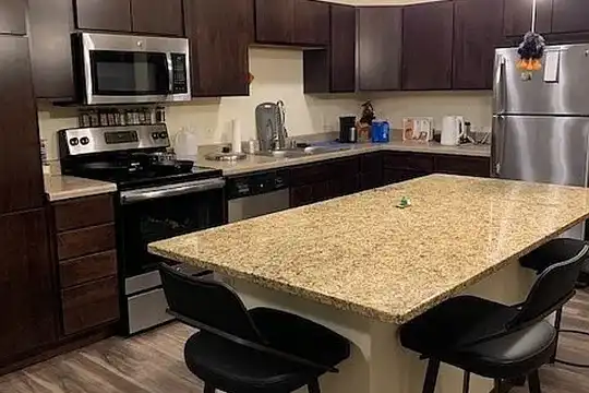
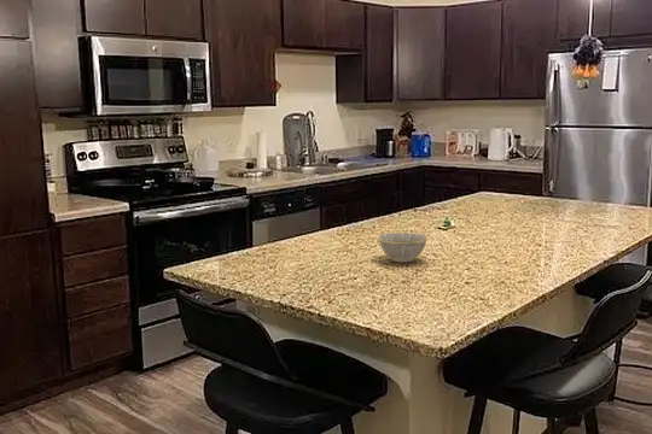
+ bowl [377,231,429,263]
